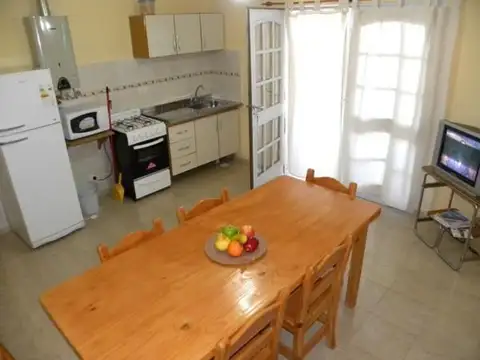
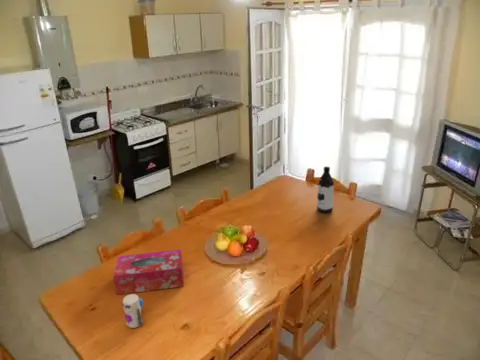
+ tissue box [112,248,184,296]
+ water bottle [316,165,335,214]
+ toy [121,293,145,329]
